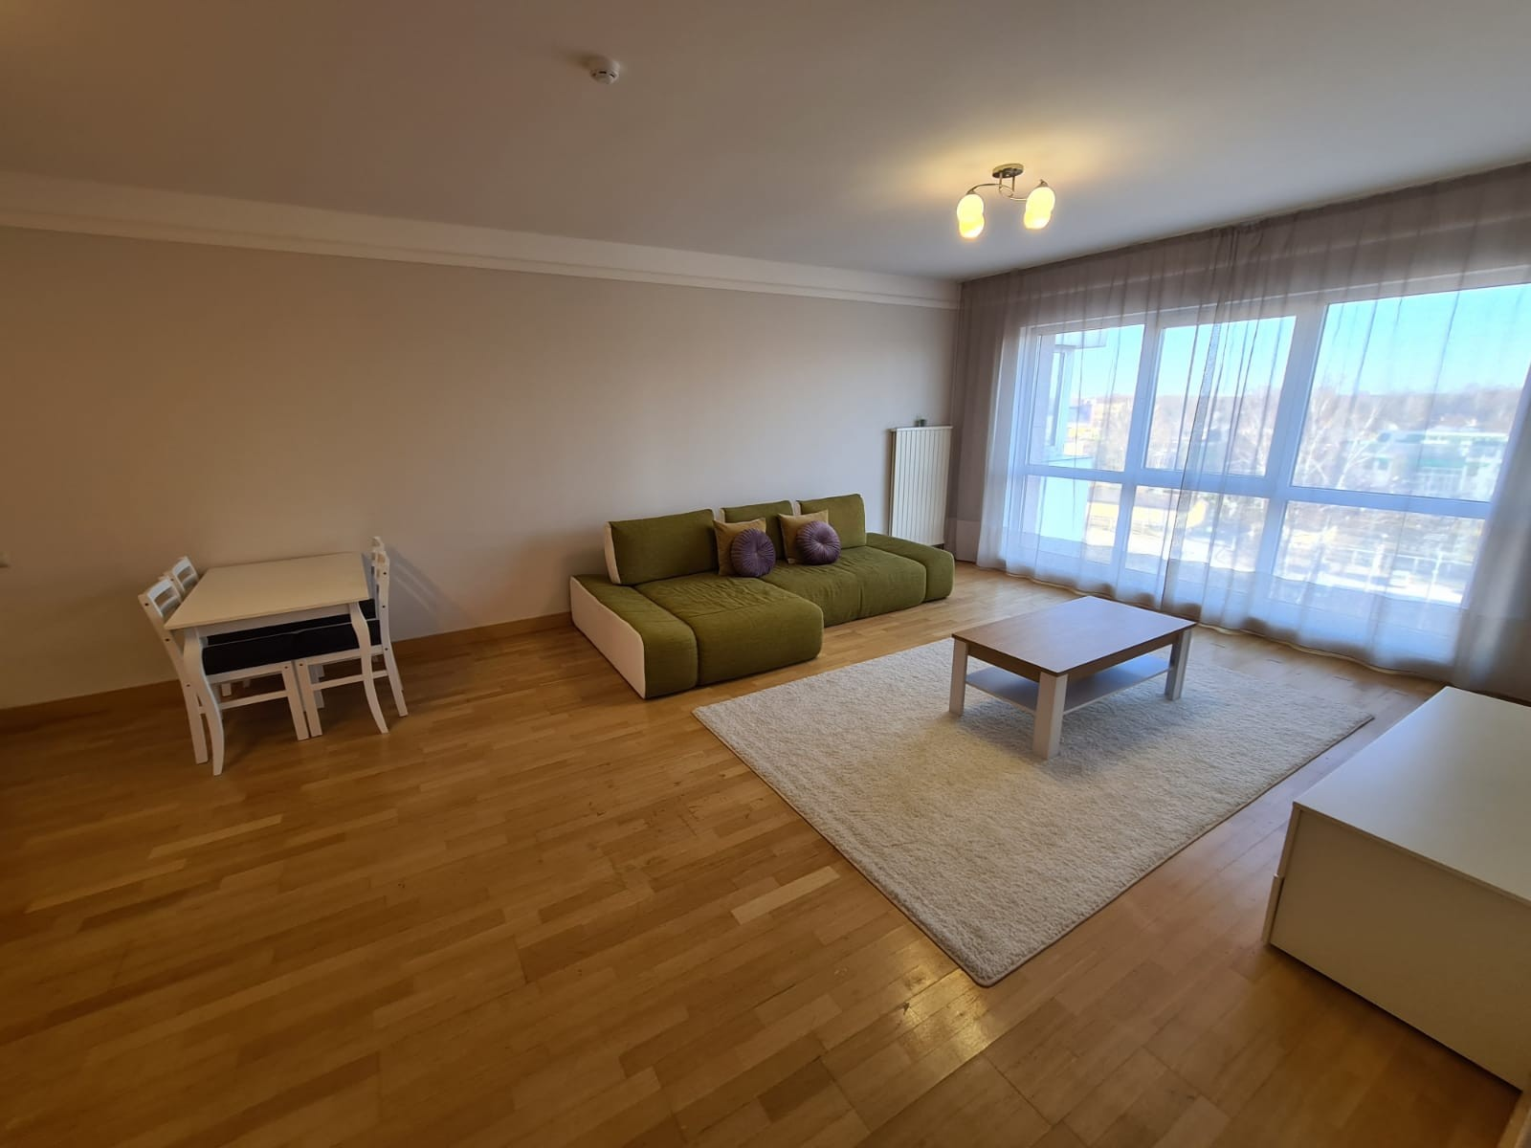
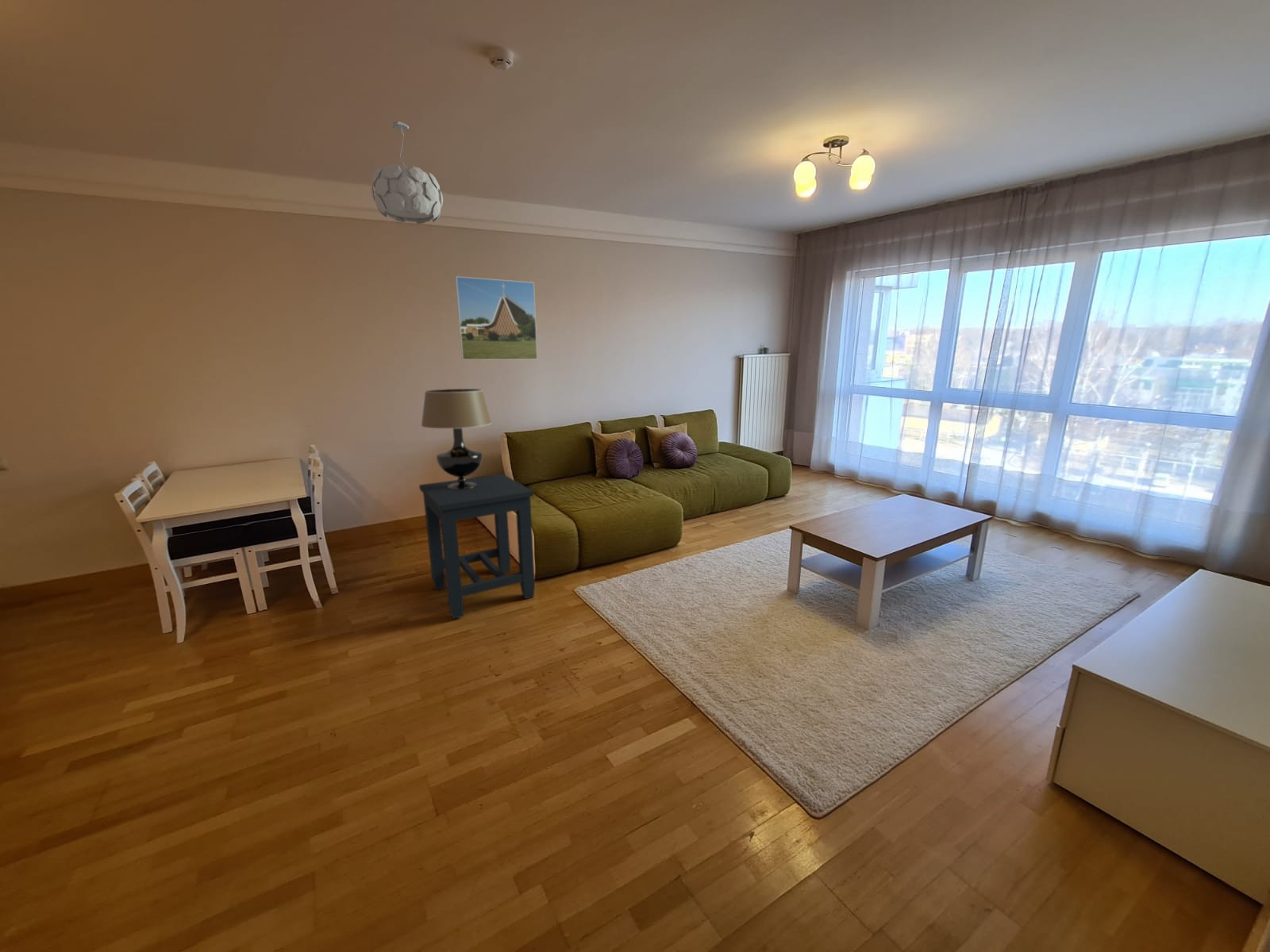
+ side table [418,474,536,620]
+ pendant lamp [370,121,444,225]
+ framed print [455,275,538,361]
+ table lamp [420,388,492,489]
